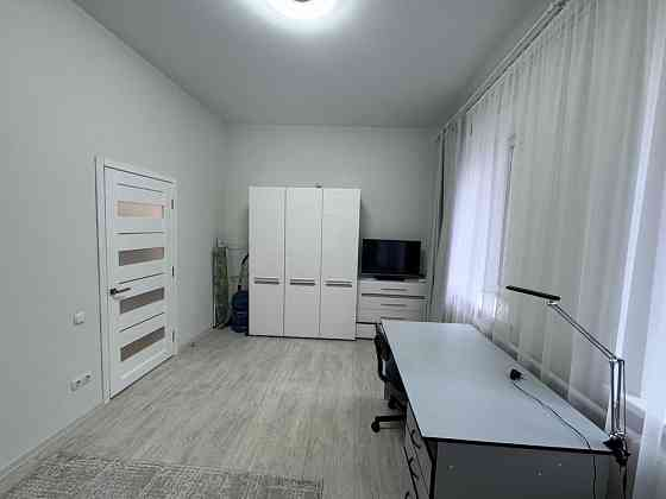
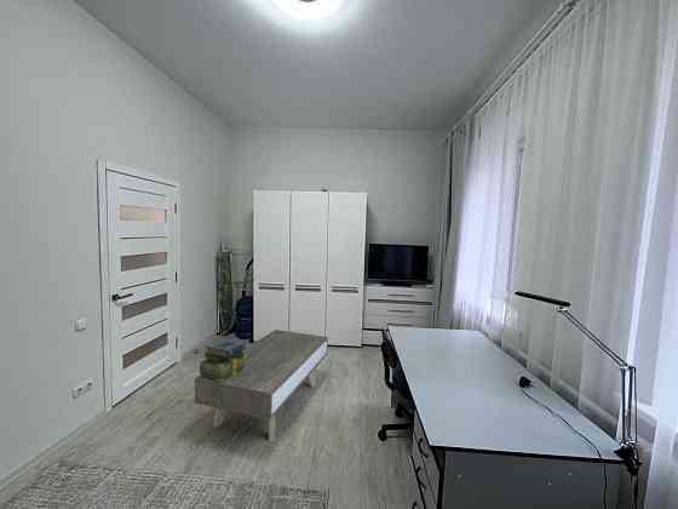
+ coffee table [194,328,329,442]
+ stack of books [199,338,247,381]
